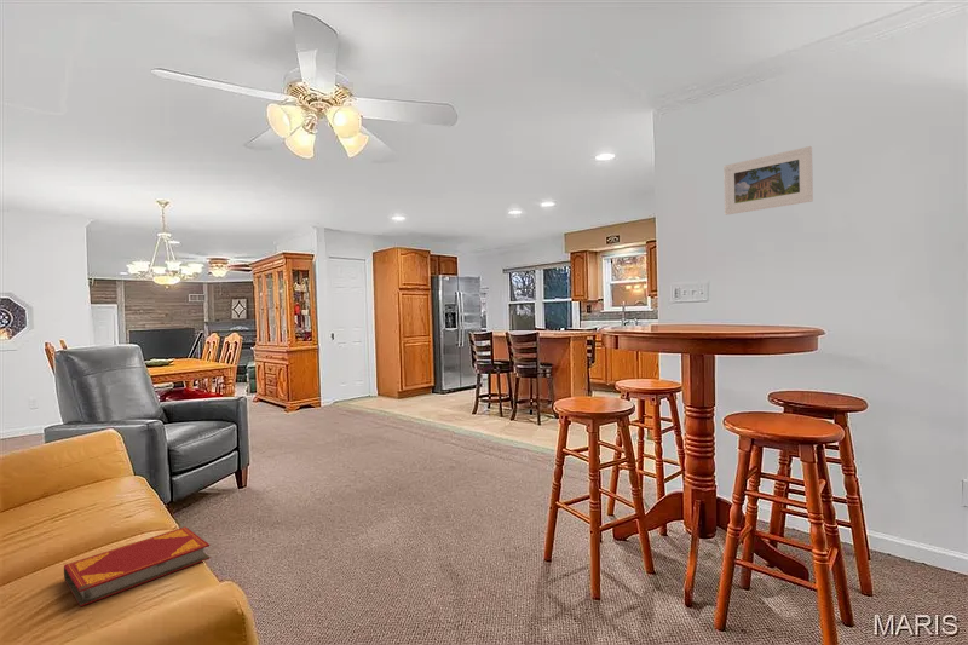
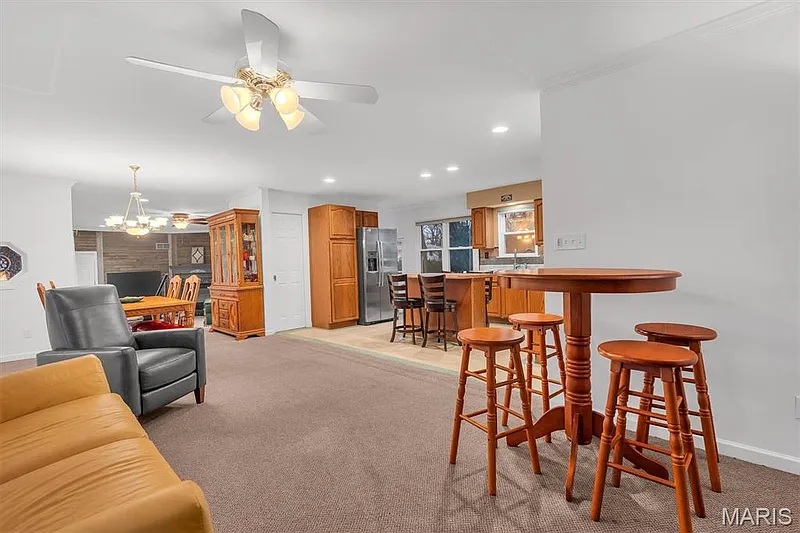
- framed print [722,145,814,215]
- hardback book [63,526,212,607]
